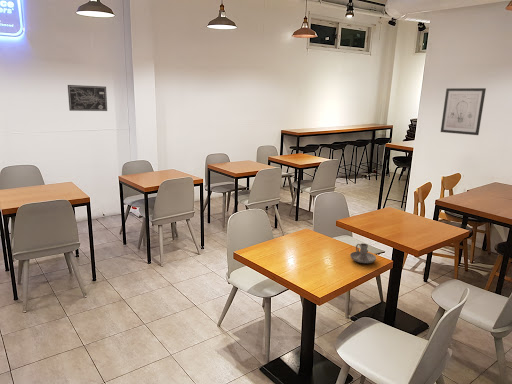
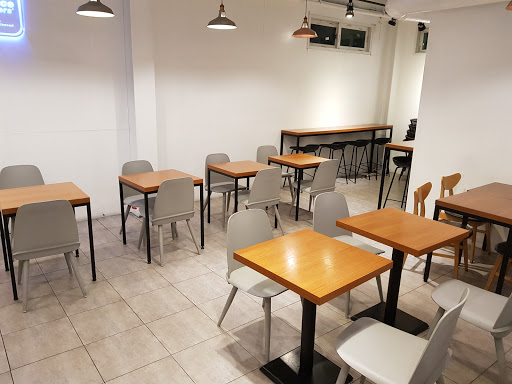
- candle holder [349,243,377,264]
- wall art [440,87,487,136]
- wall art [67,84,108,112]
